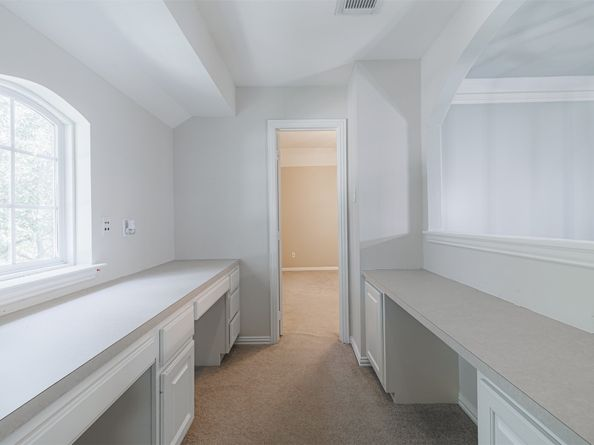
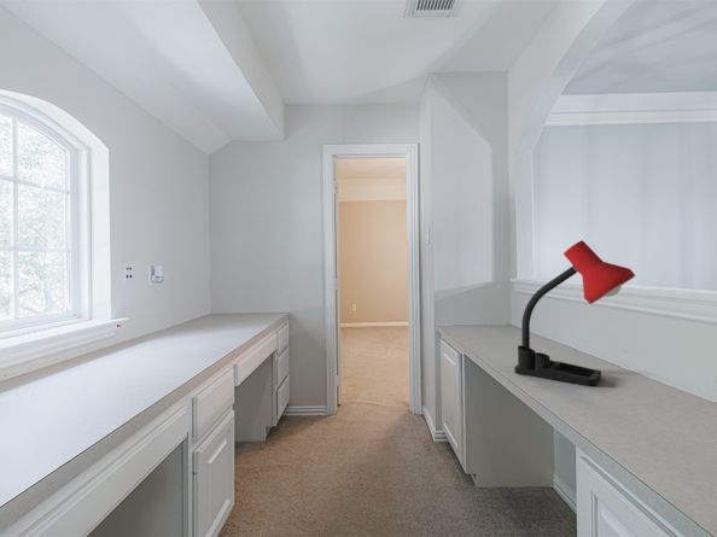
+ desk lamp [513,239,636,387]
